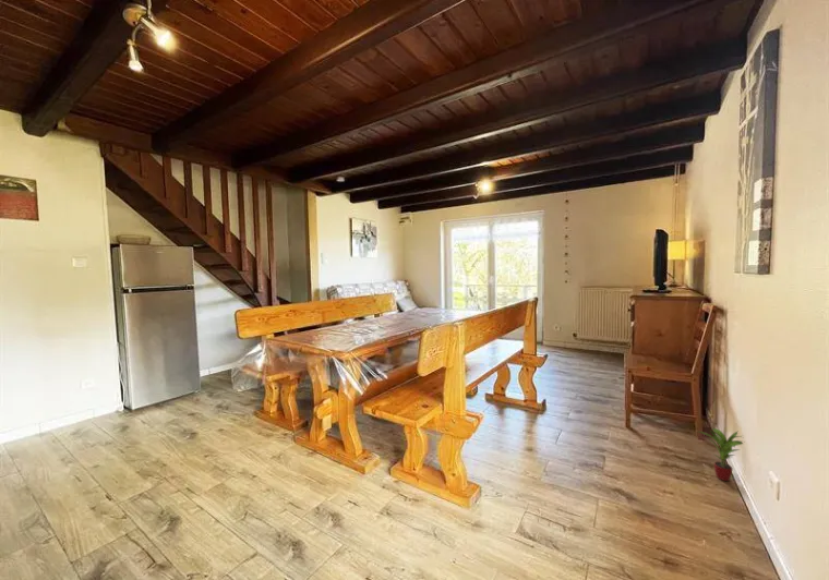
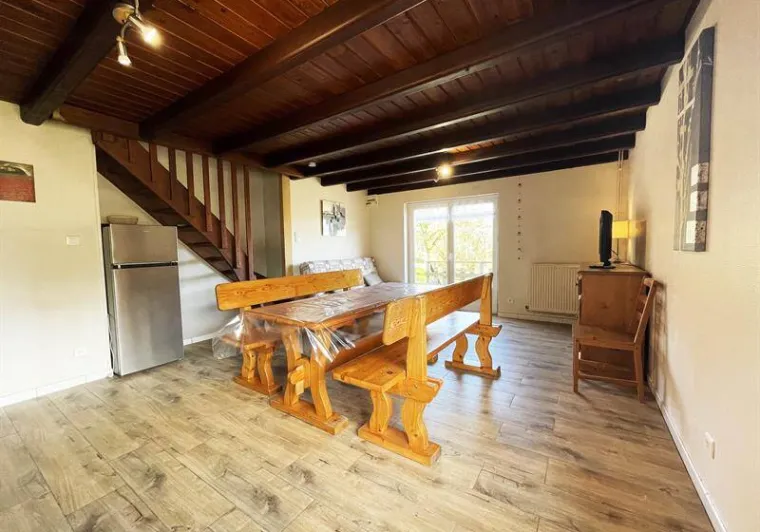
- potted plant [697,427,744,482]
